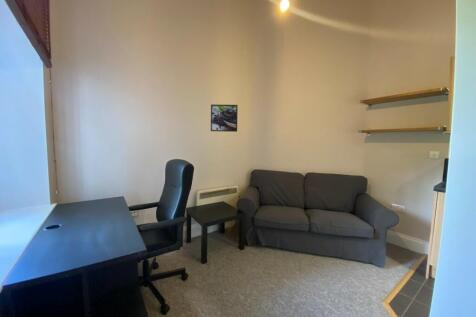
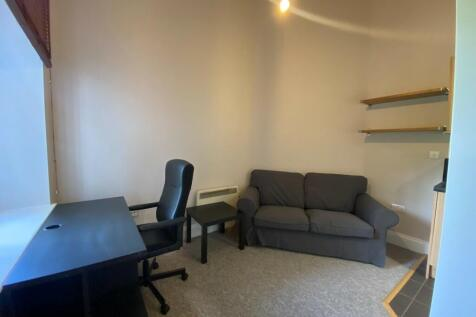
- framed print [210,103,239,133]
